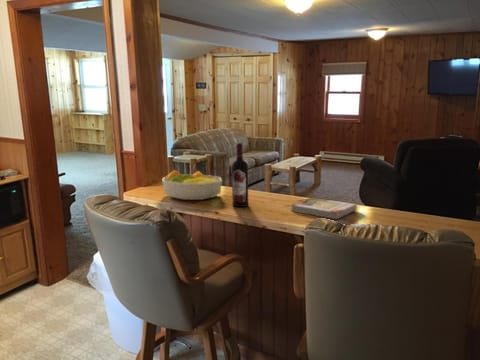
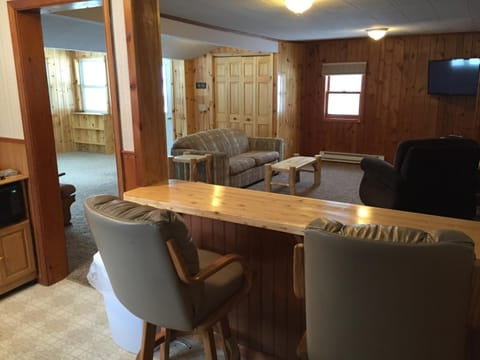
- wine bottle [231,142,249,208]
- fruit bowl [161,169,223,201]
- book [290,196,358,220]
